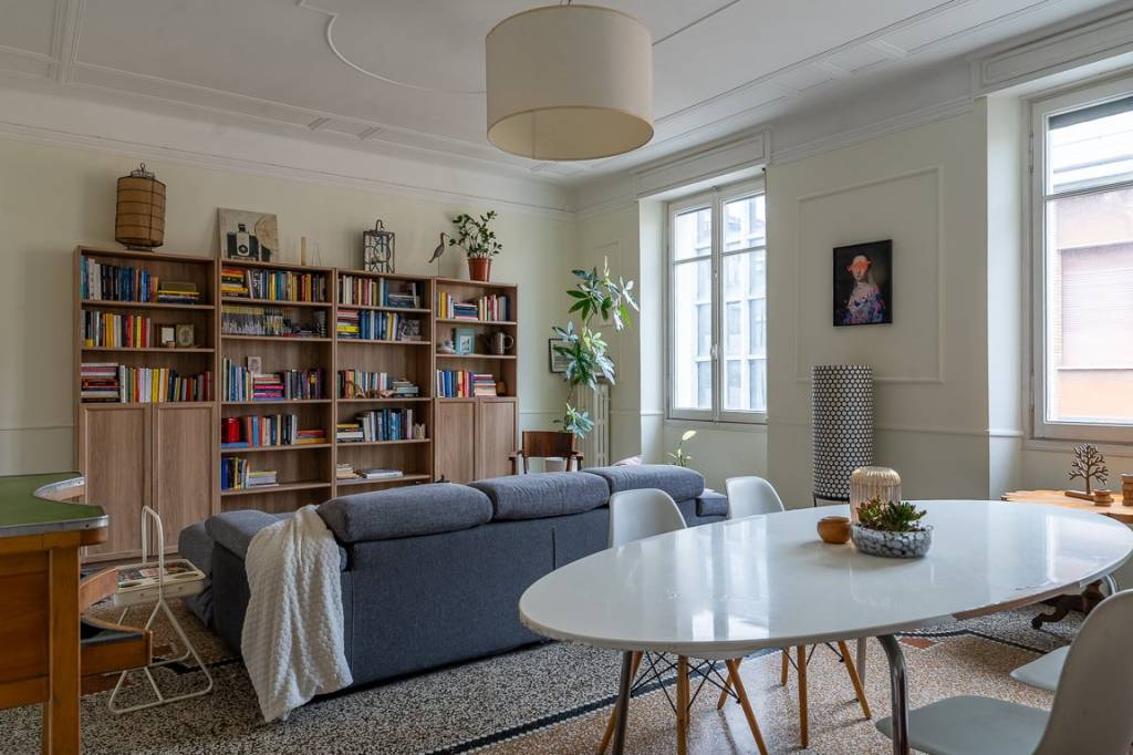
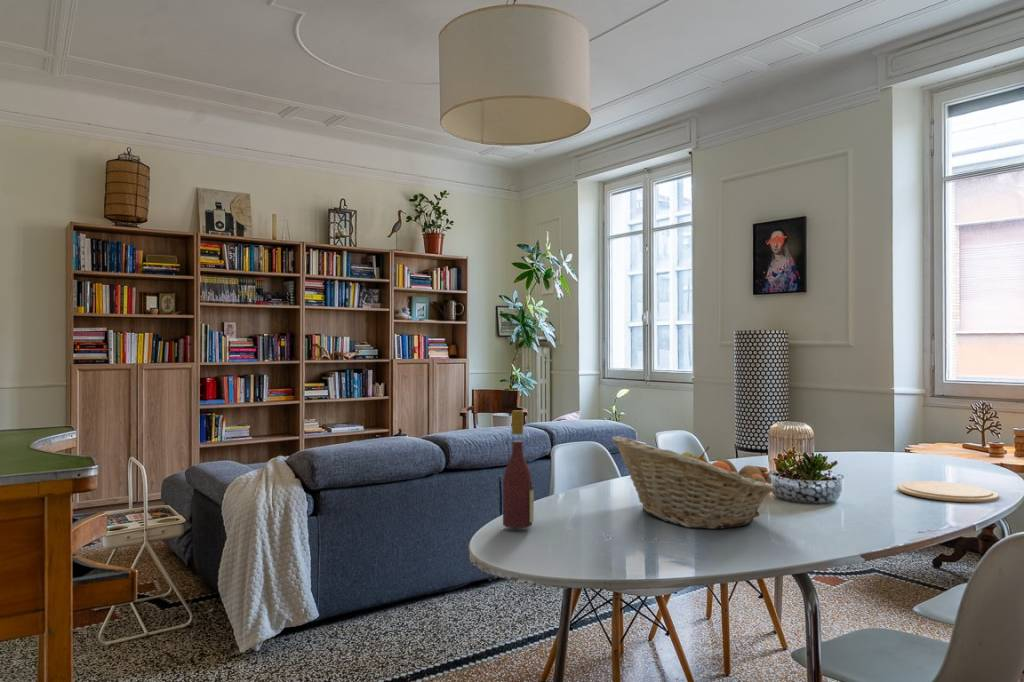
+ fruit basket [611,435,776,530]
+ plate [896,480,1000,503]
+ wine bottle [502,409,535,529]
